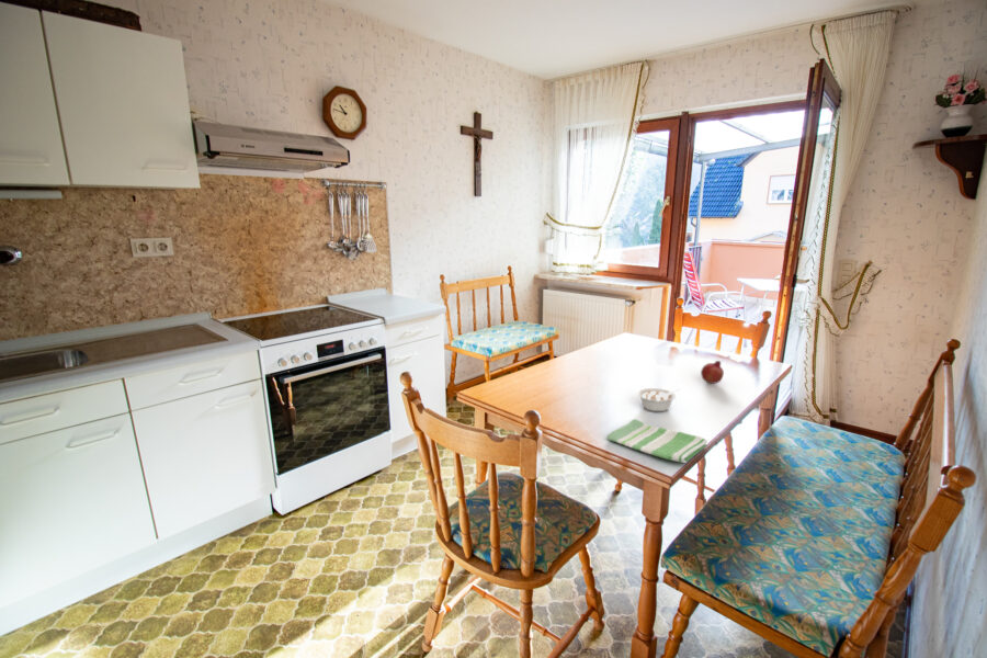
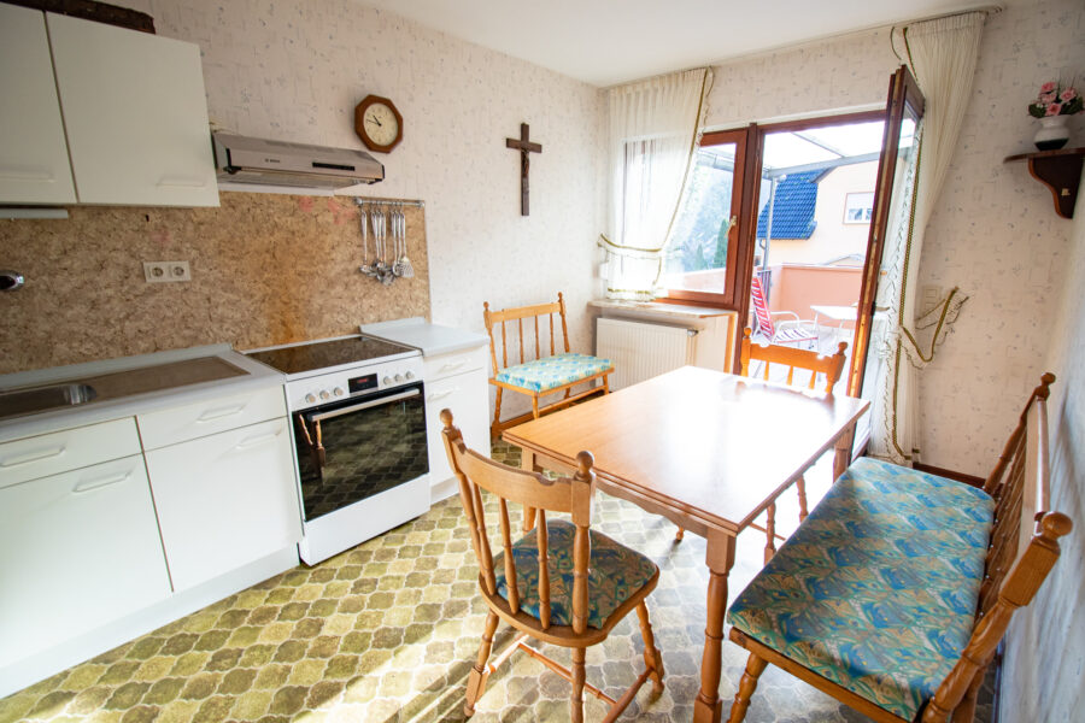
- dish towel [605,418,708,464]
- legume [637,387,681,412]
- fruit [700,360,725,385]
